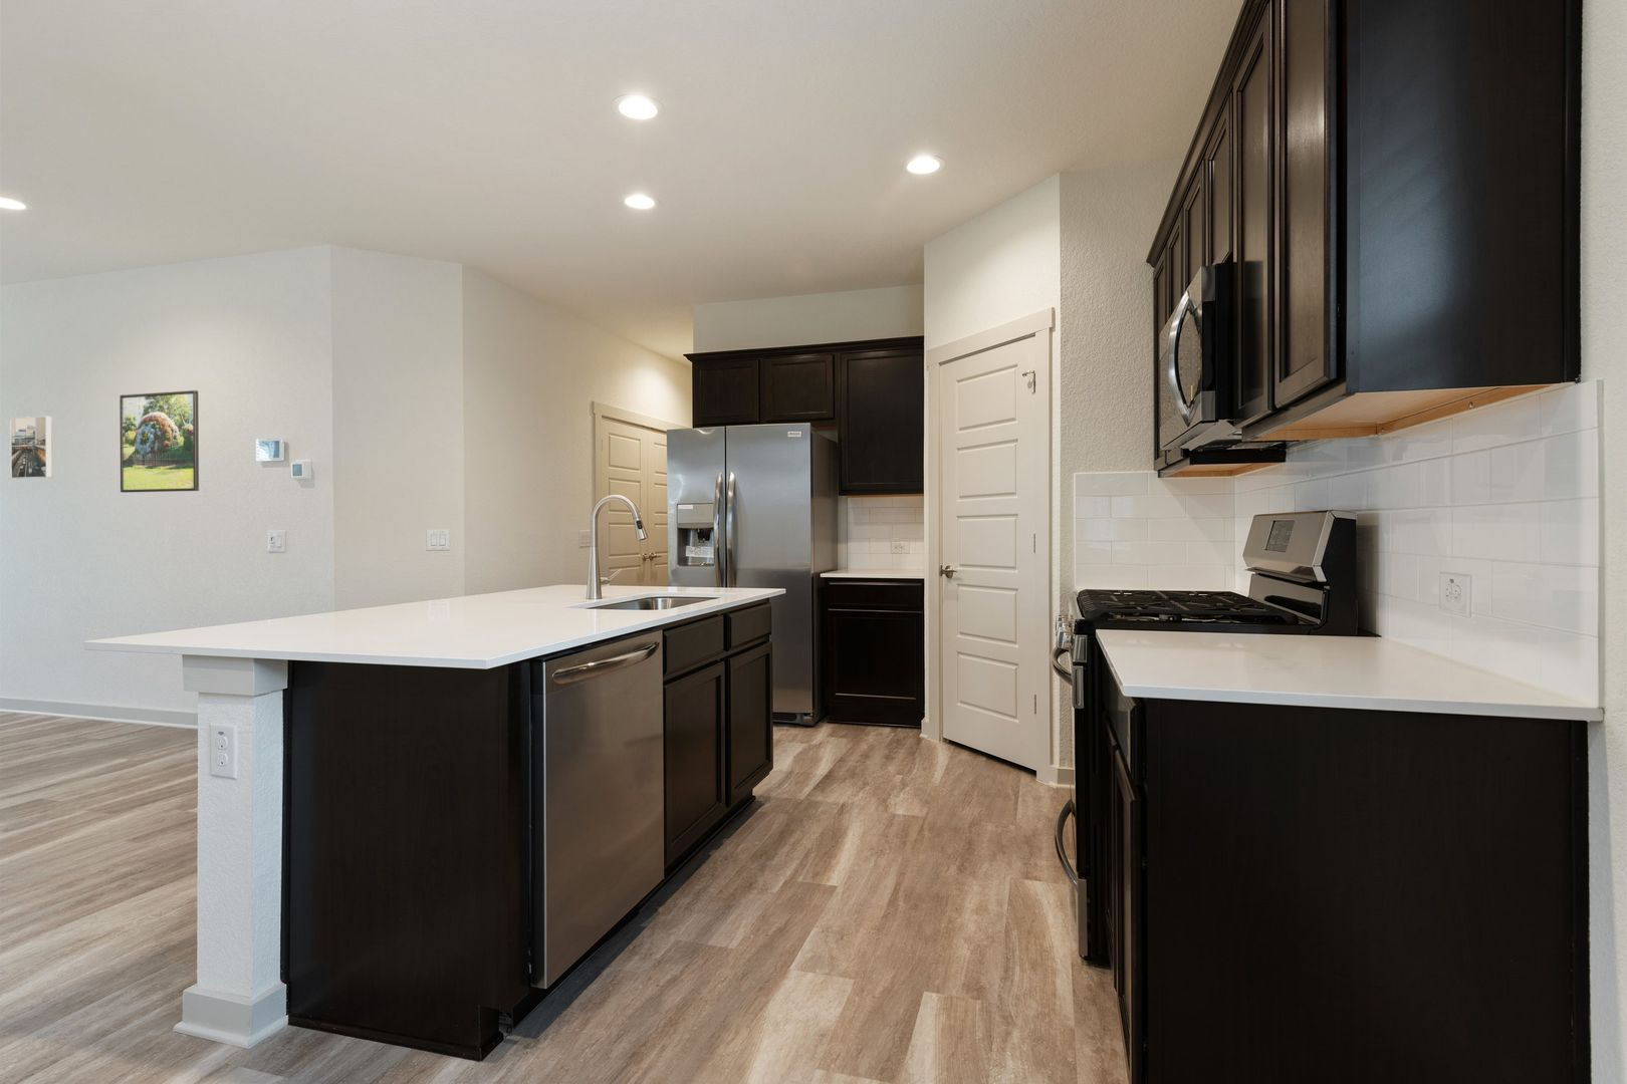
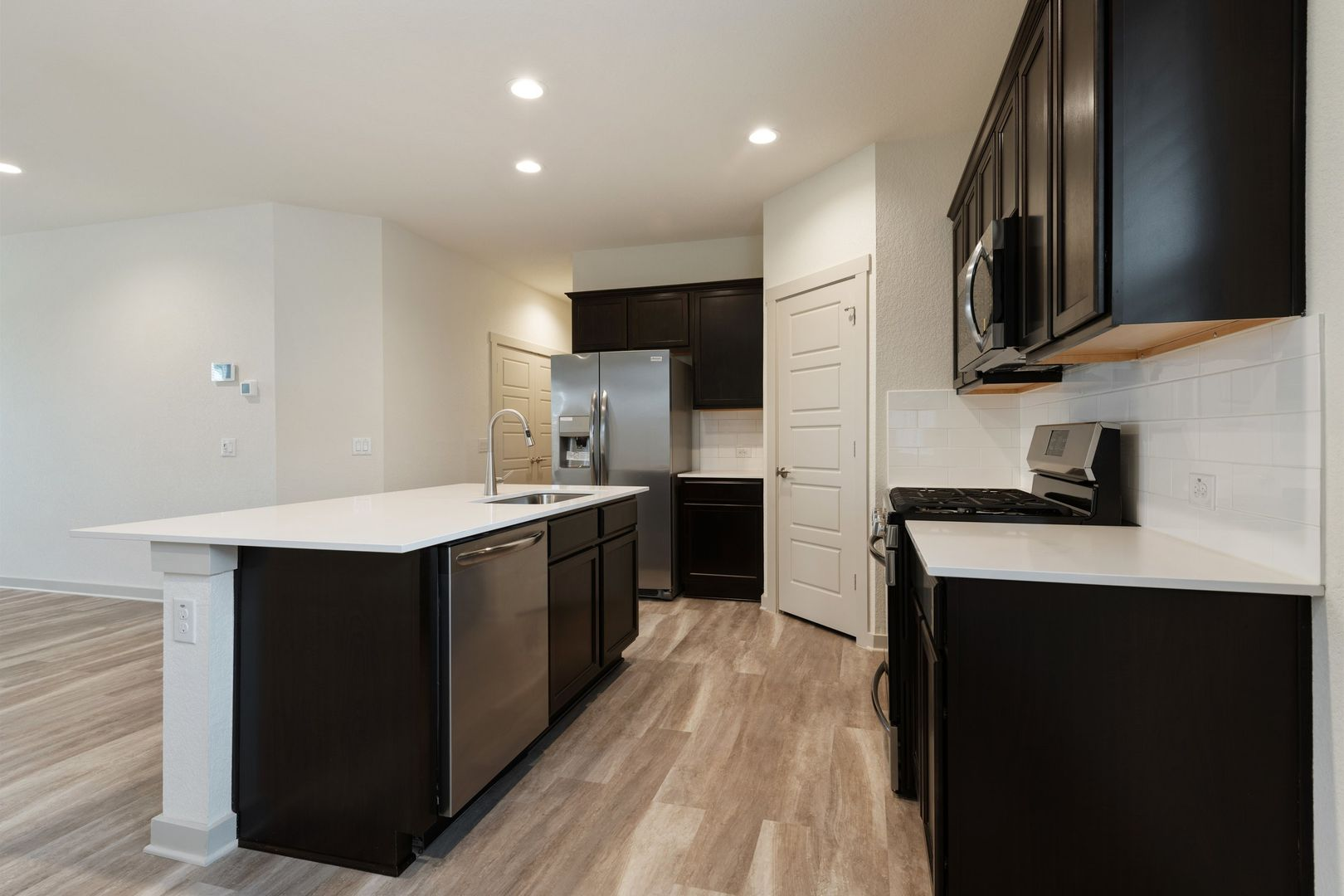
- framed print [8,415,53,480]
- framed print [119,390,200,494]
